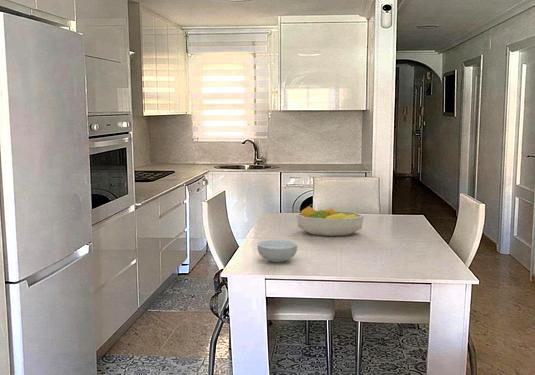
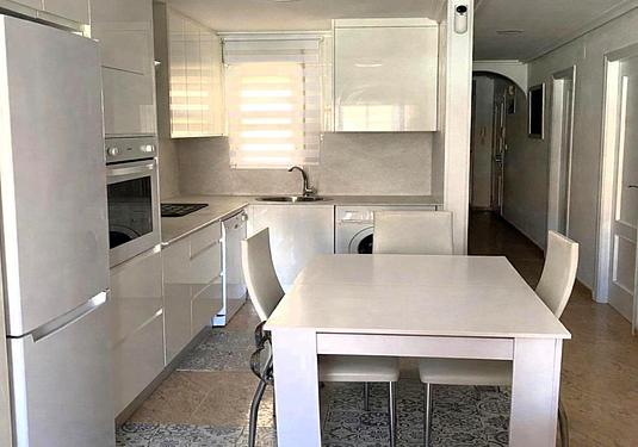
- cereal bowl [257,239,298,263]
- fruit bowl [295,205,365,237]
